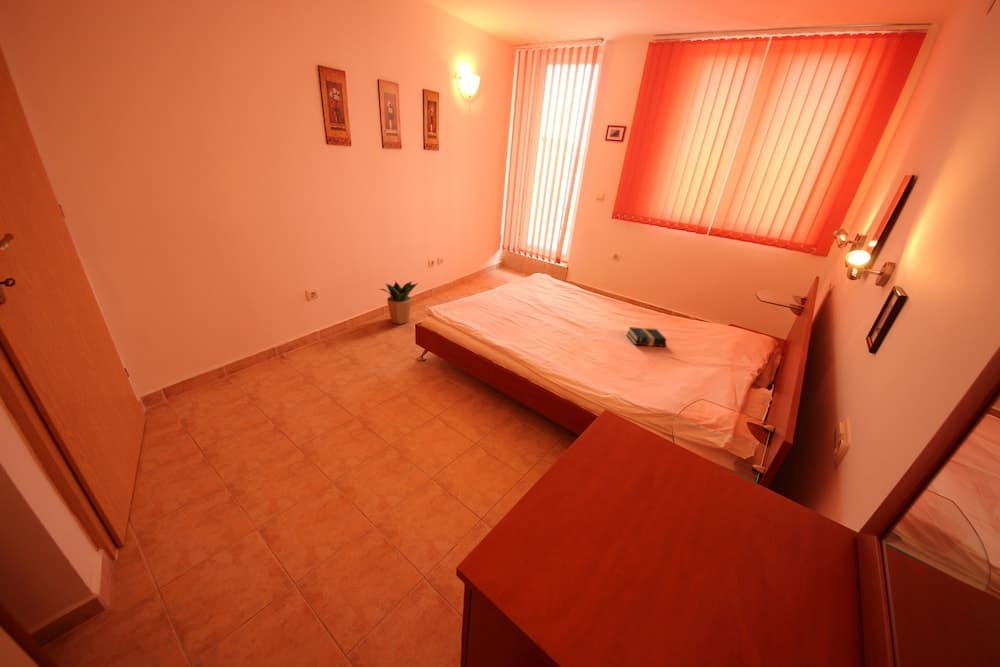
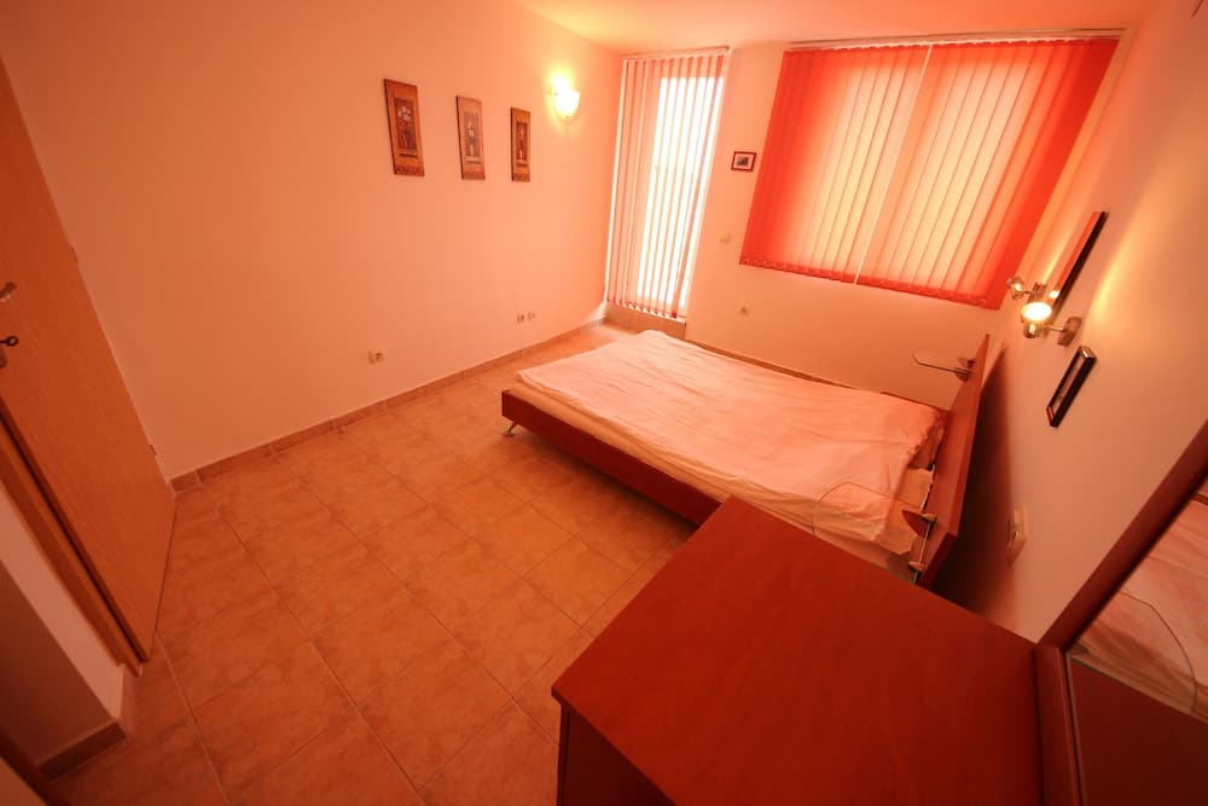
- hardback book [625,326,668,348]
- potted plant [379,280,419,325]
